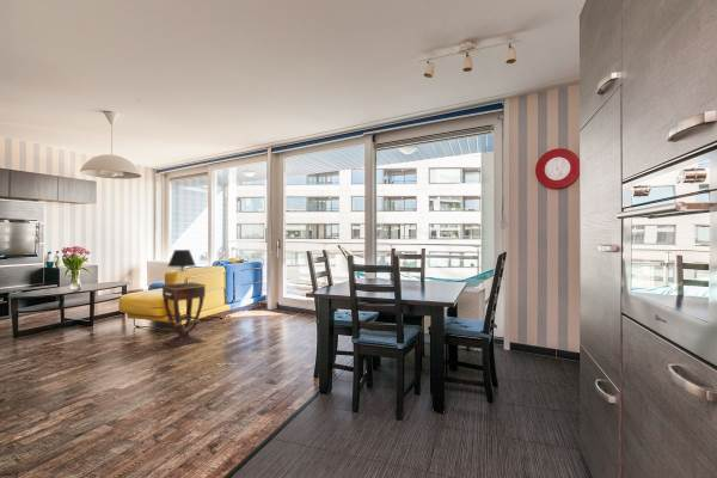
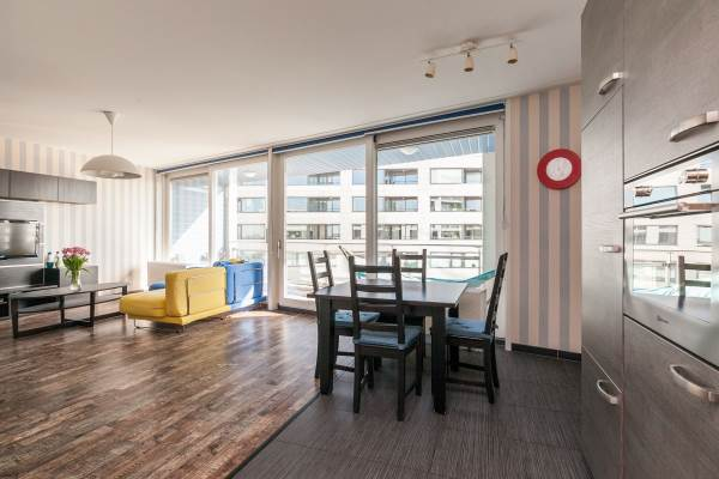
- table lamp [167,249,197,286]
- side table [161,281,207,349]
